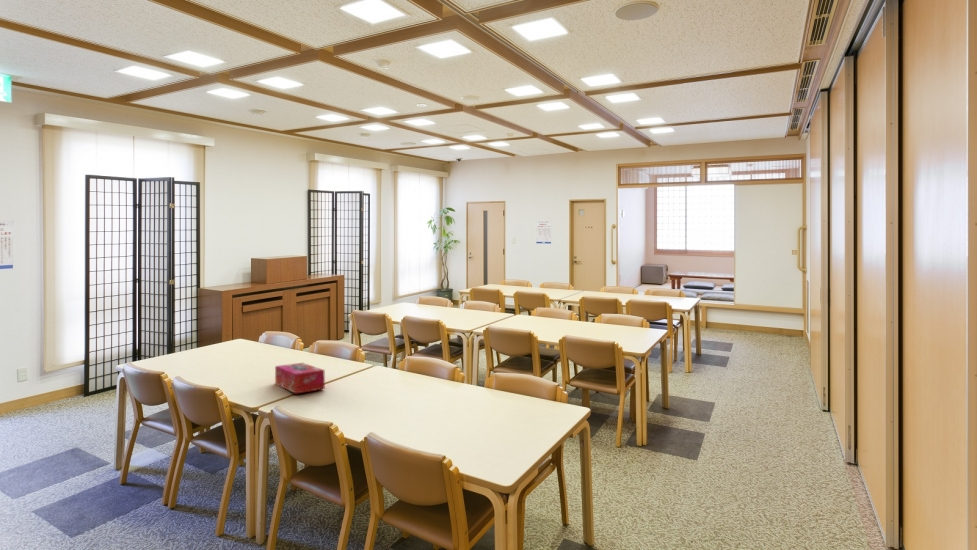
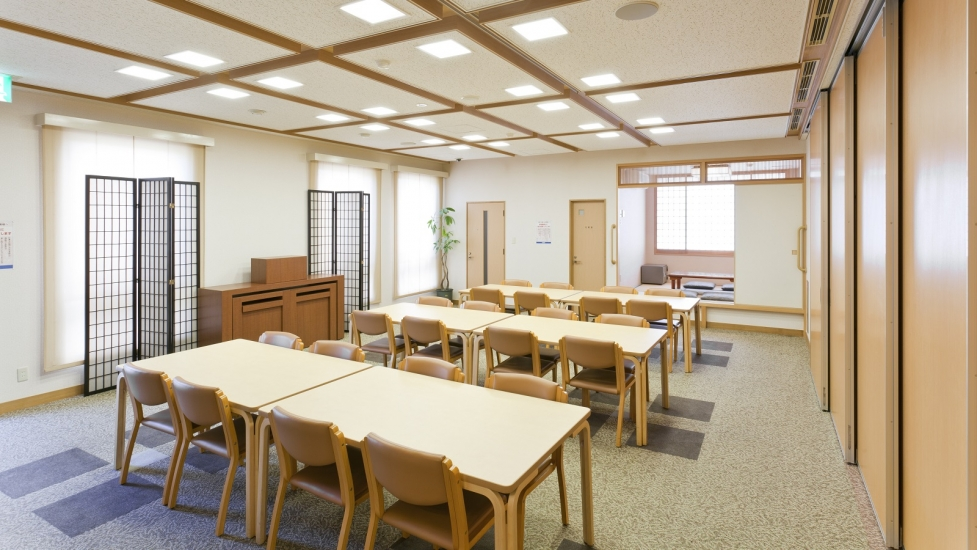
- tissue box [274,362,326,394]
